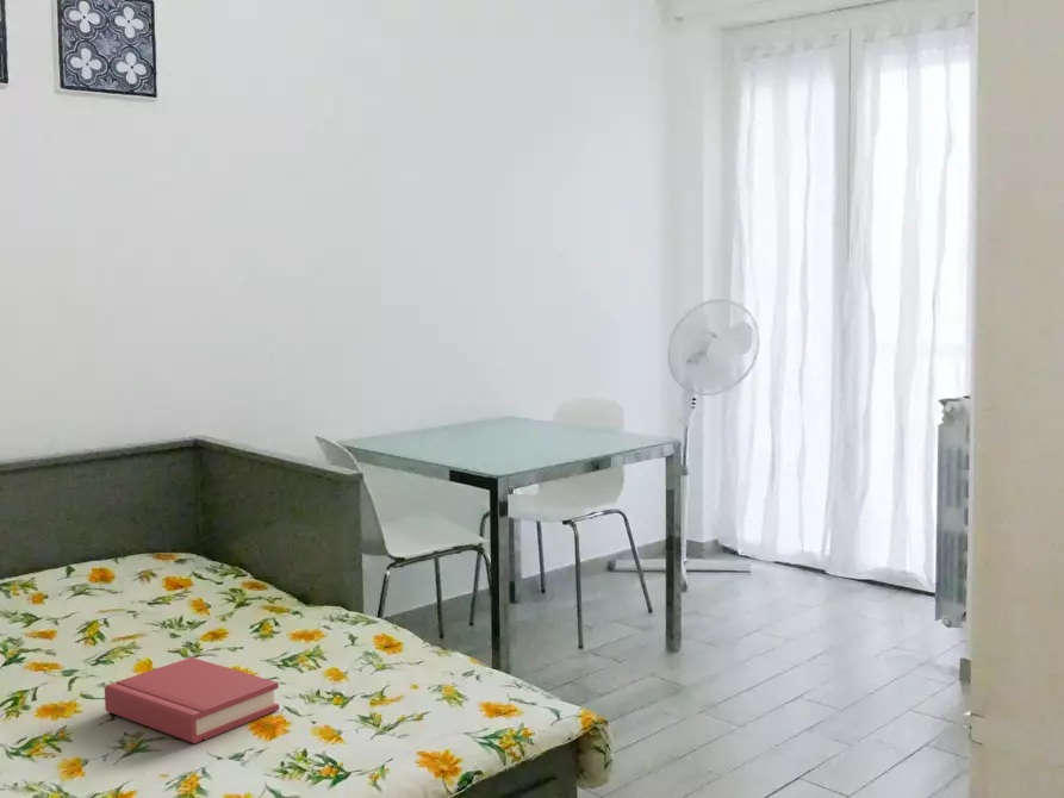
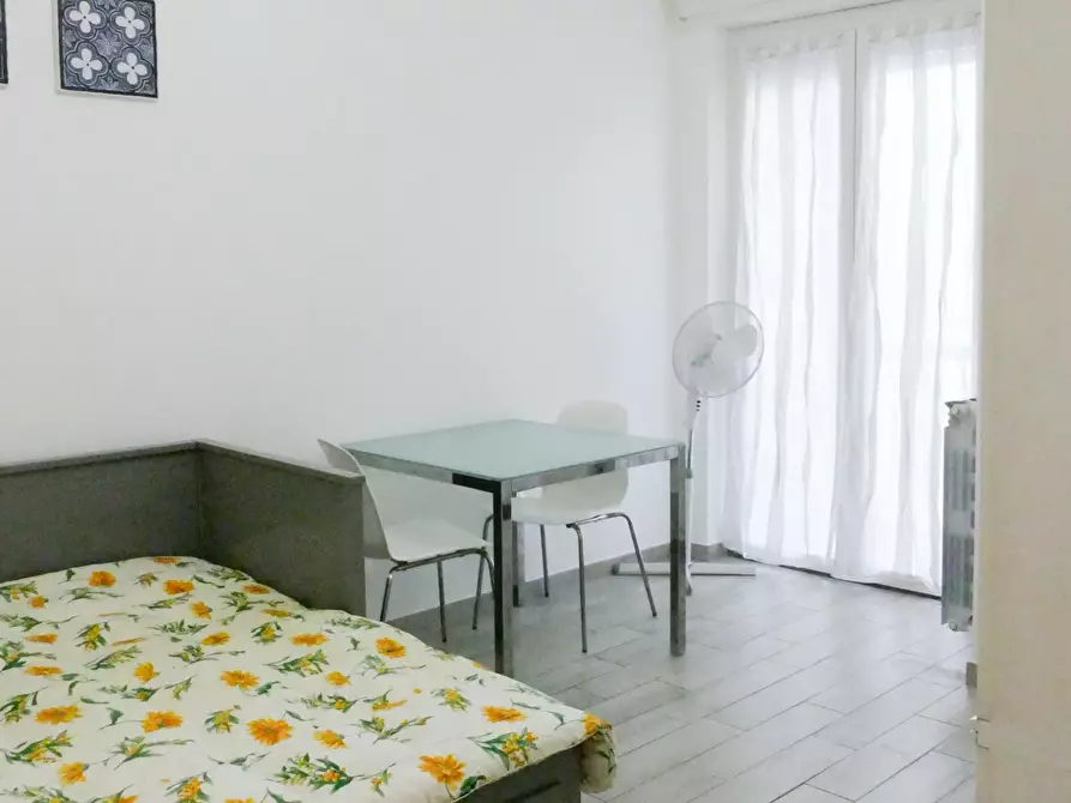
- hardback book [104,656,280,744]
